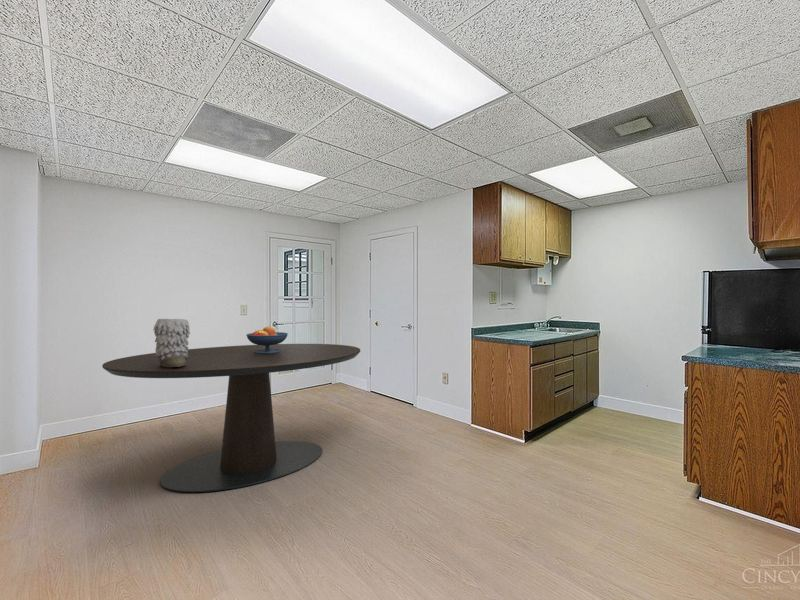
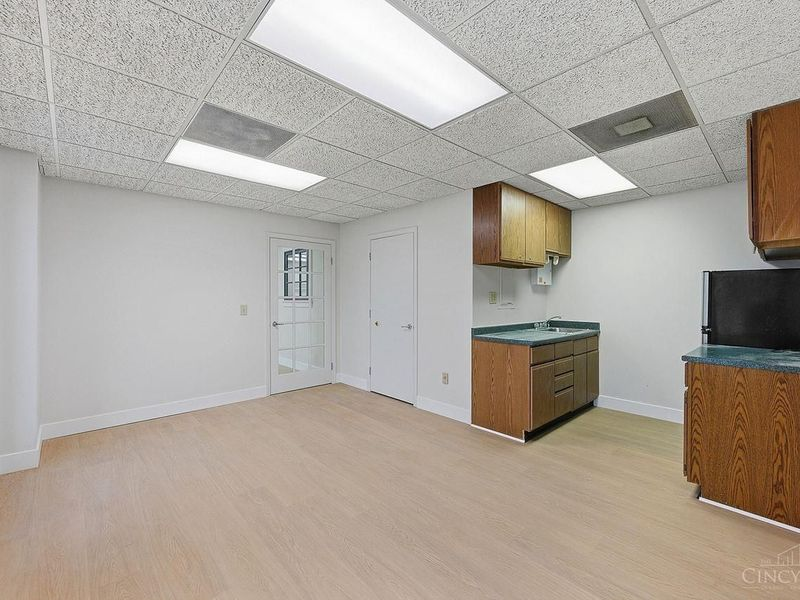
- vase [152,318,191,368]
- fruit bowl [245,326,289,354]
- dining table [101,343,361,493]
